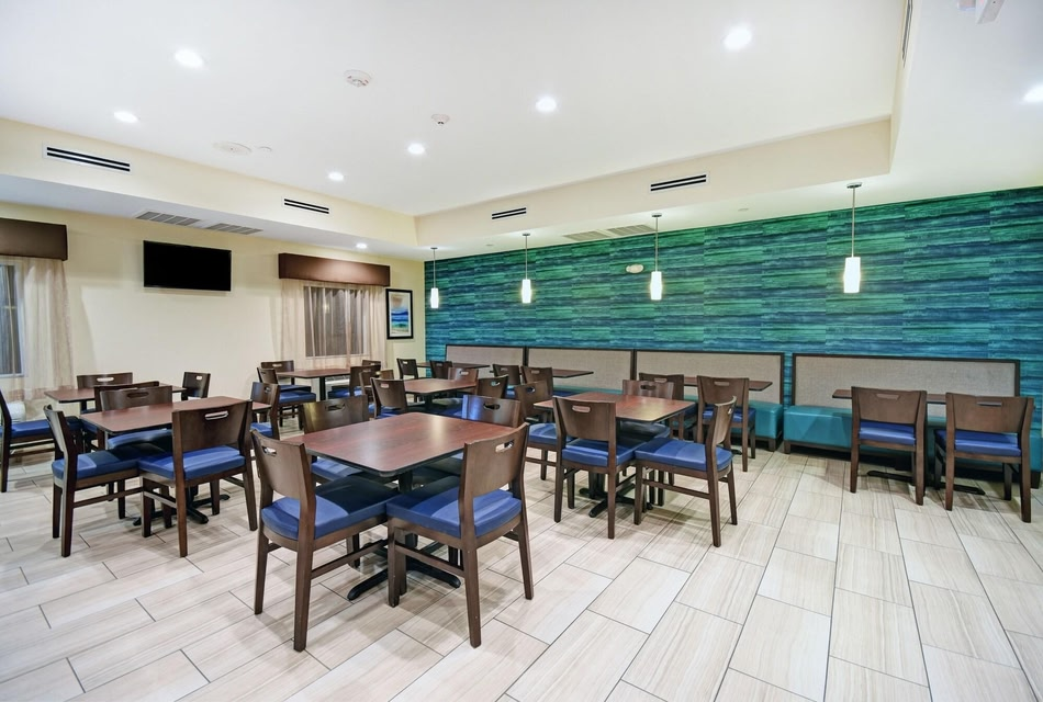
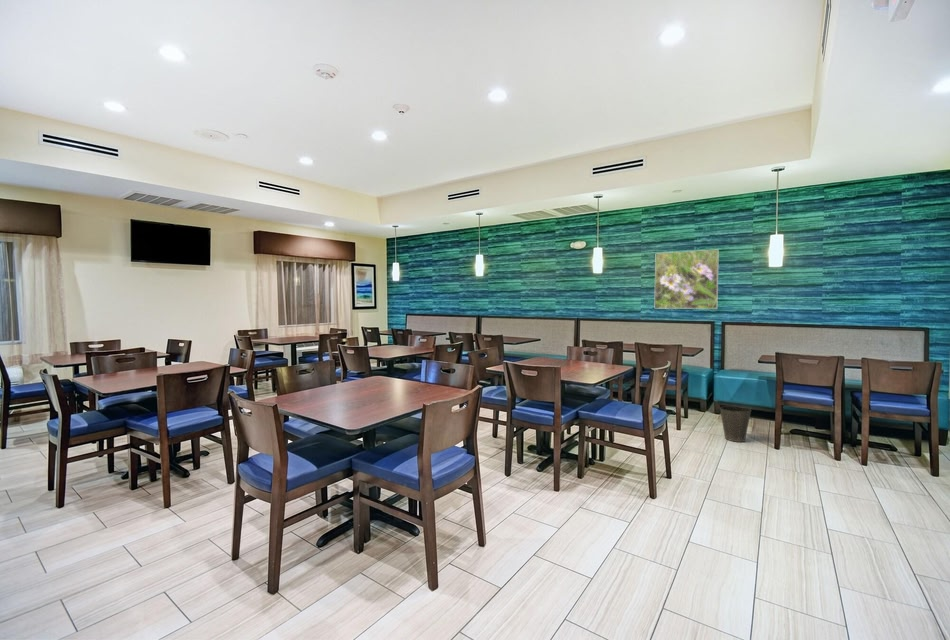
+ waste basket [719,405,752,443]
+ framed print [654,249,720,310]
